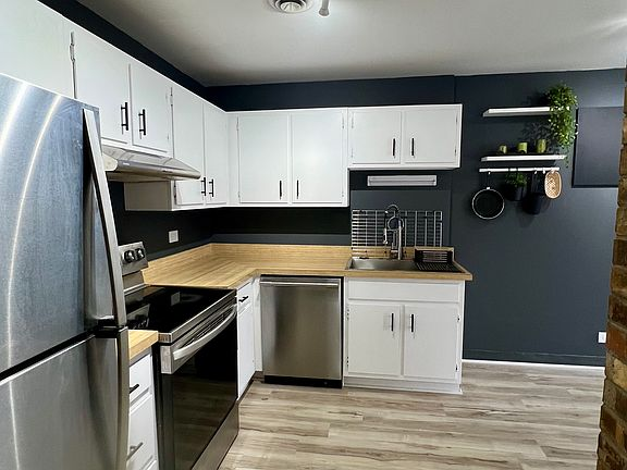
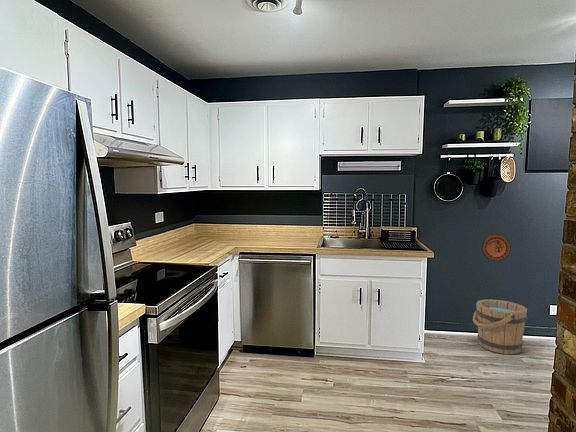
+ bucket [472,298,528,355]
+ decorative plate [481,234,512,262]
